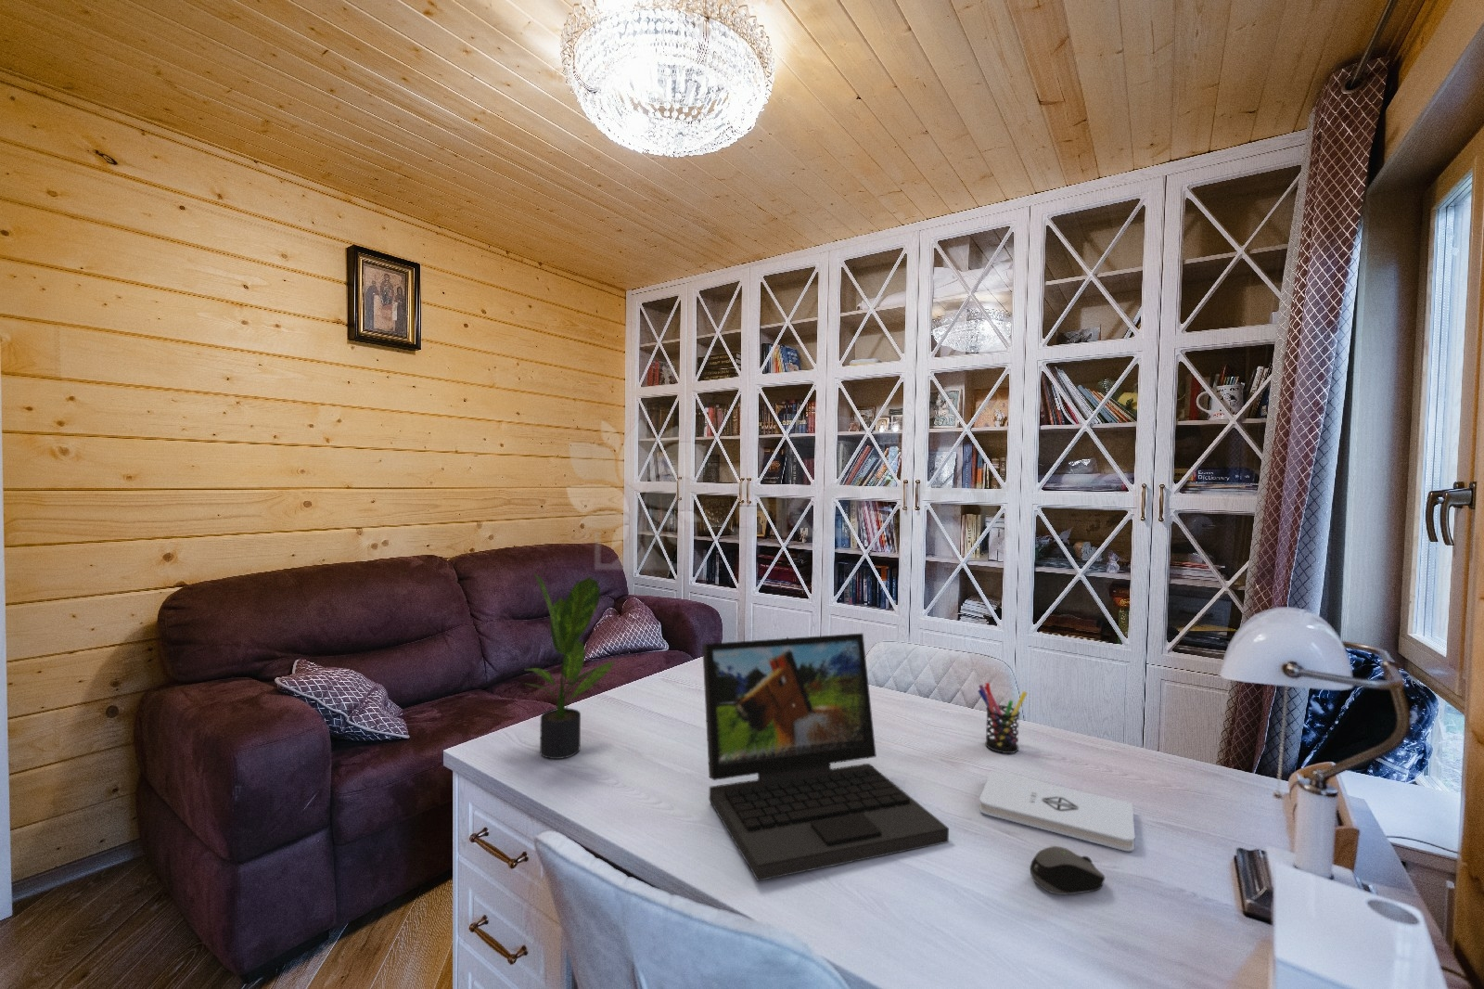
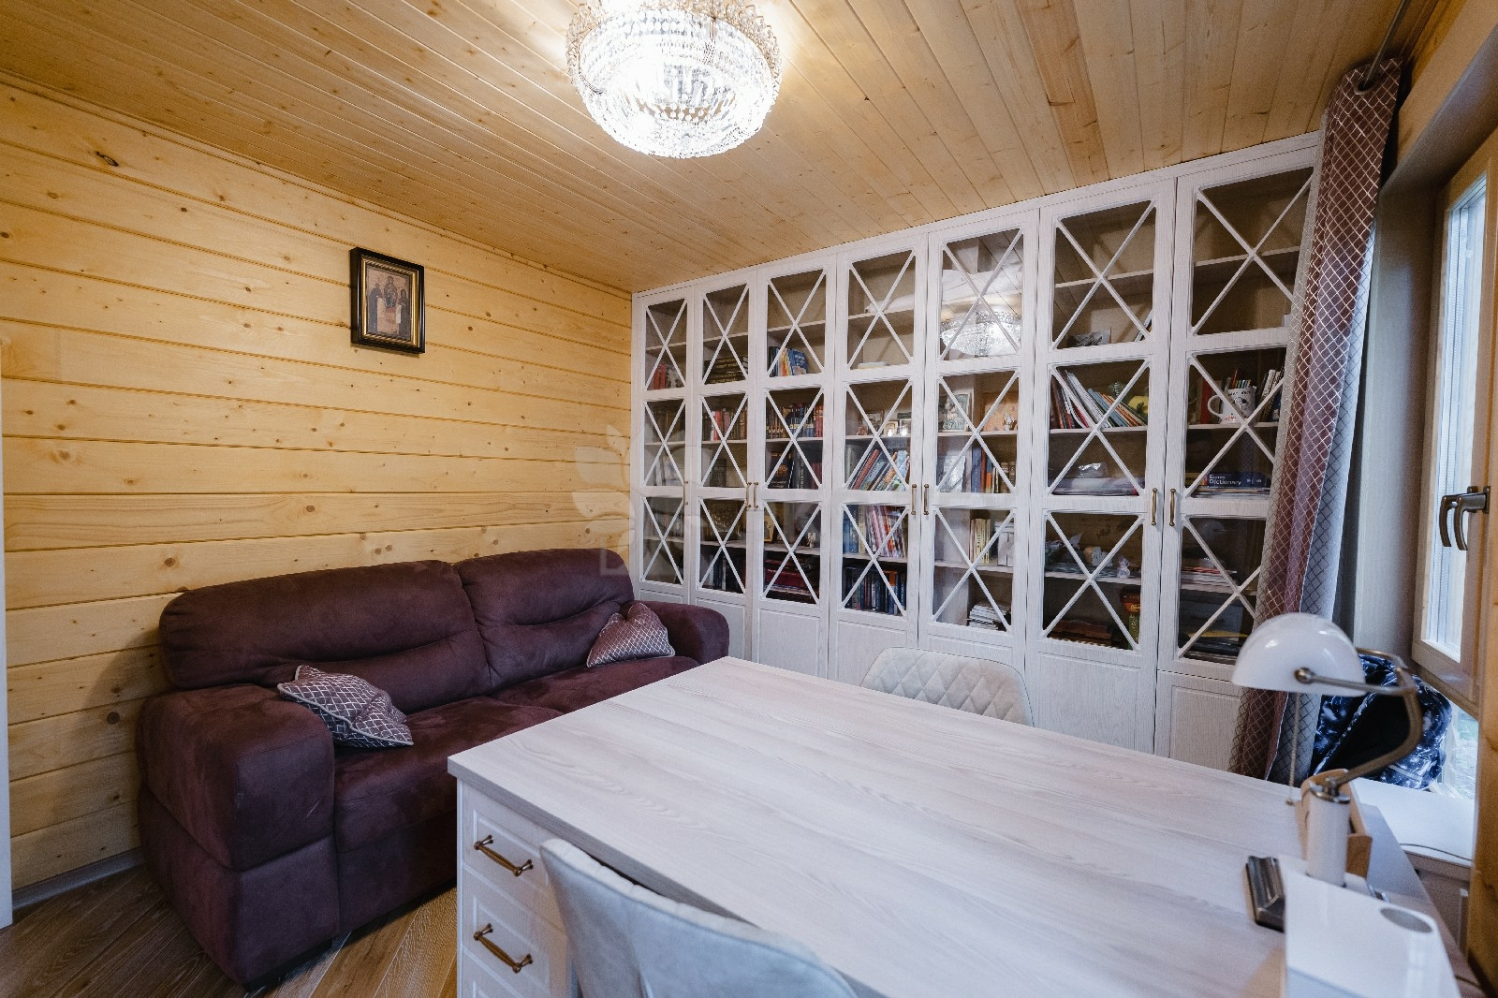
- pen holder [976,682,1027,754]
- computer mouse [1029,846,1106,895]
- notepad [979,770,1135,852]
- potted plant [523,572,620,759]
- laptop [702,632,950,882]
